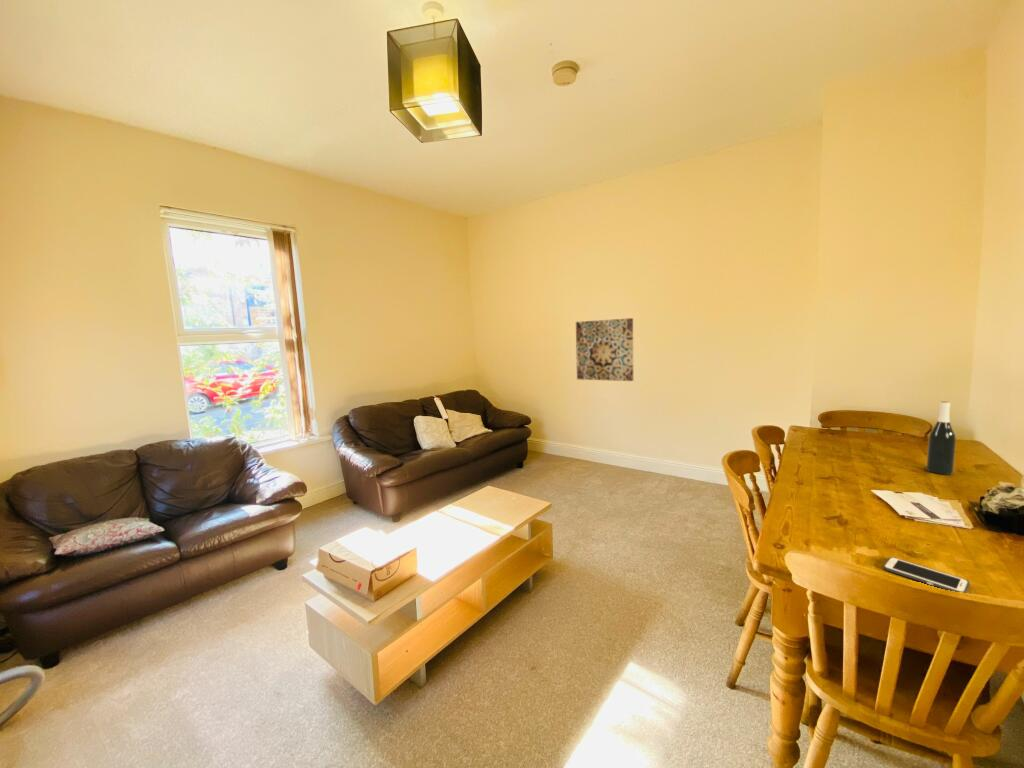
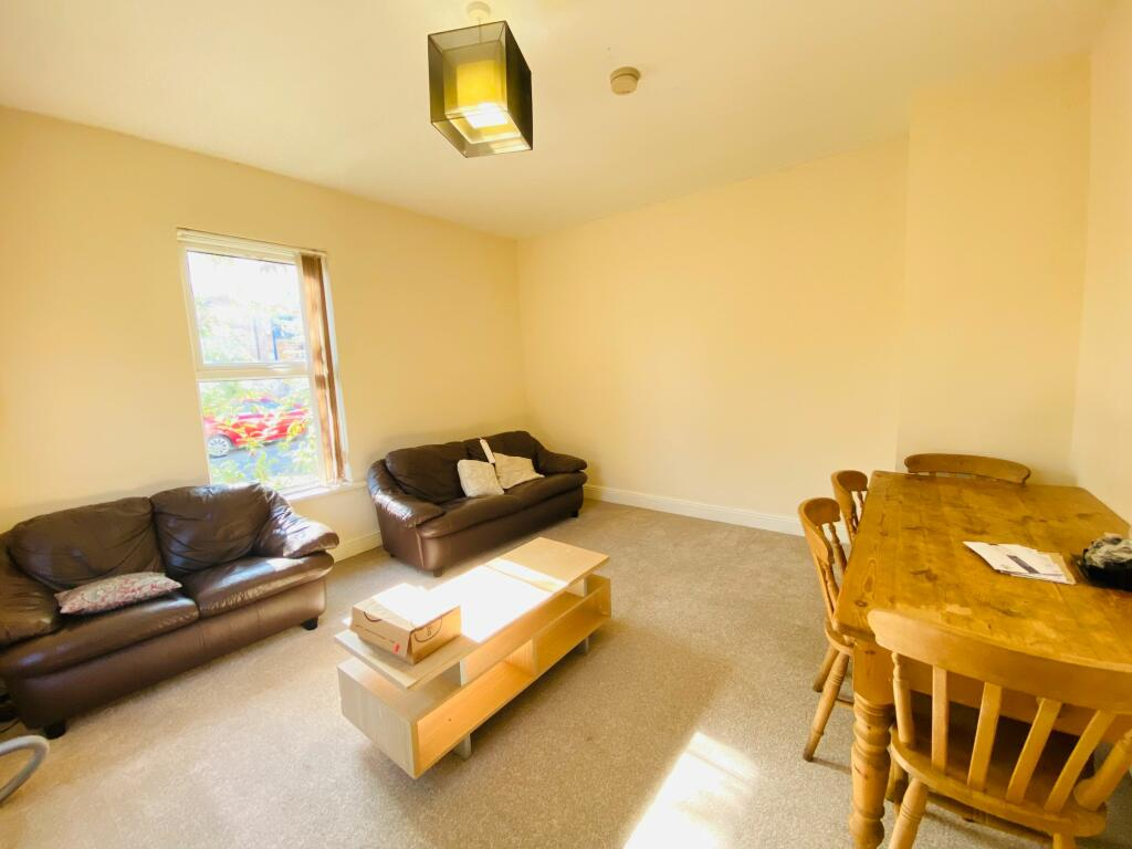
- wine bottle [926,400,957,476]
- wall art [575,317,634,382]
- cell phone [882,556,971,594]
